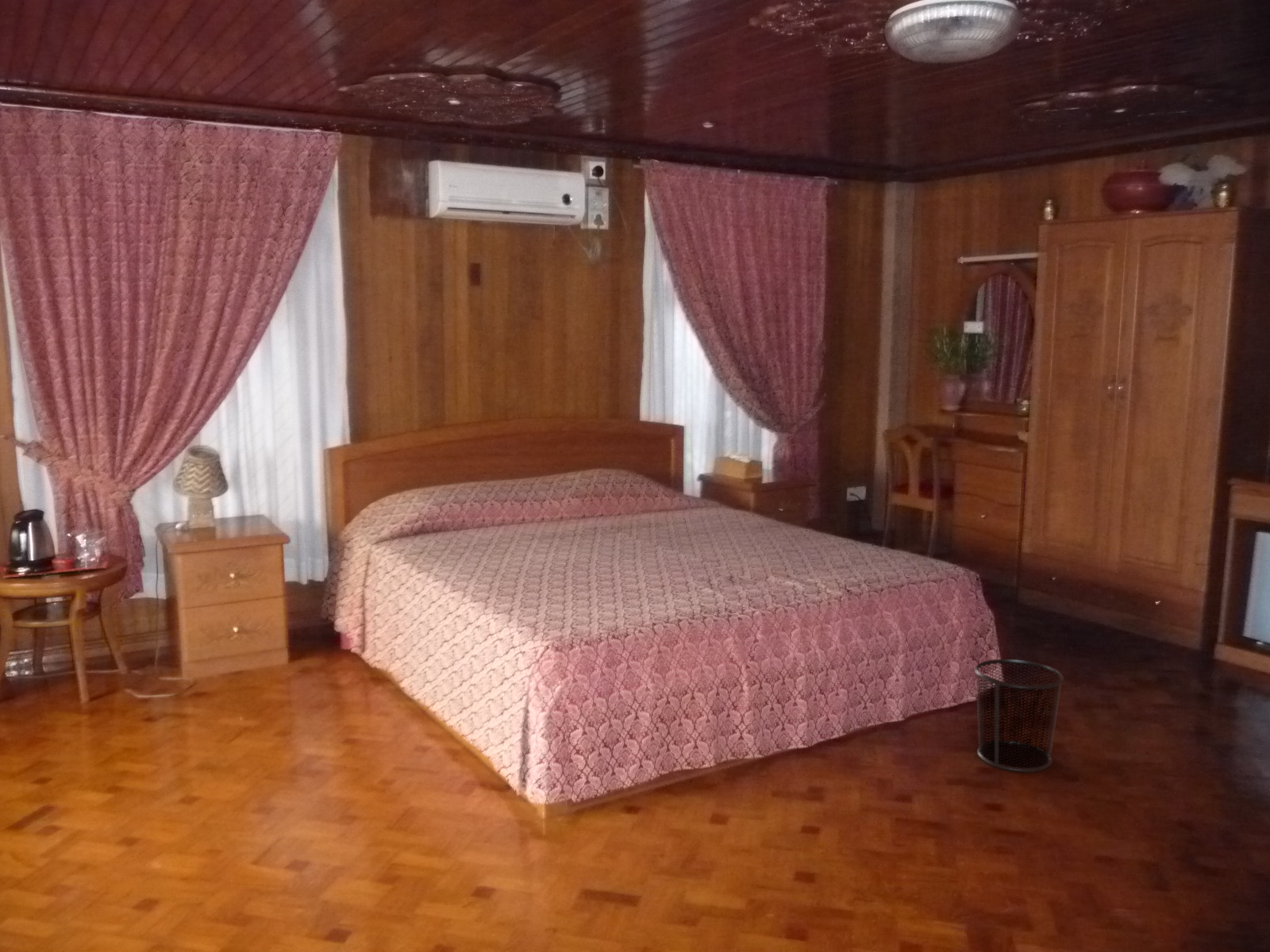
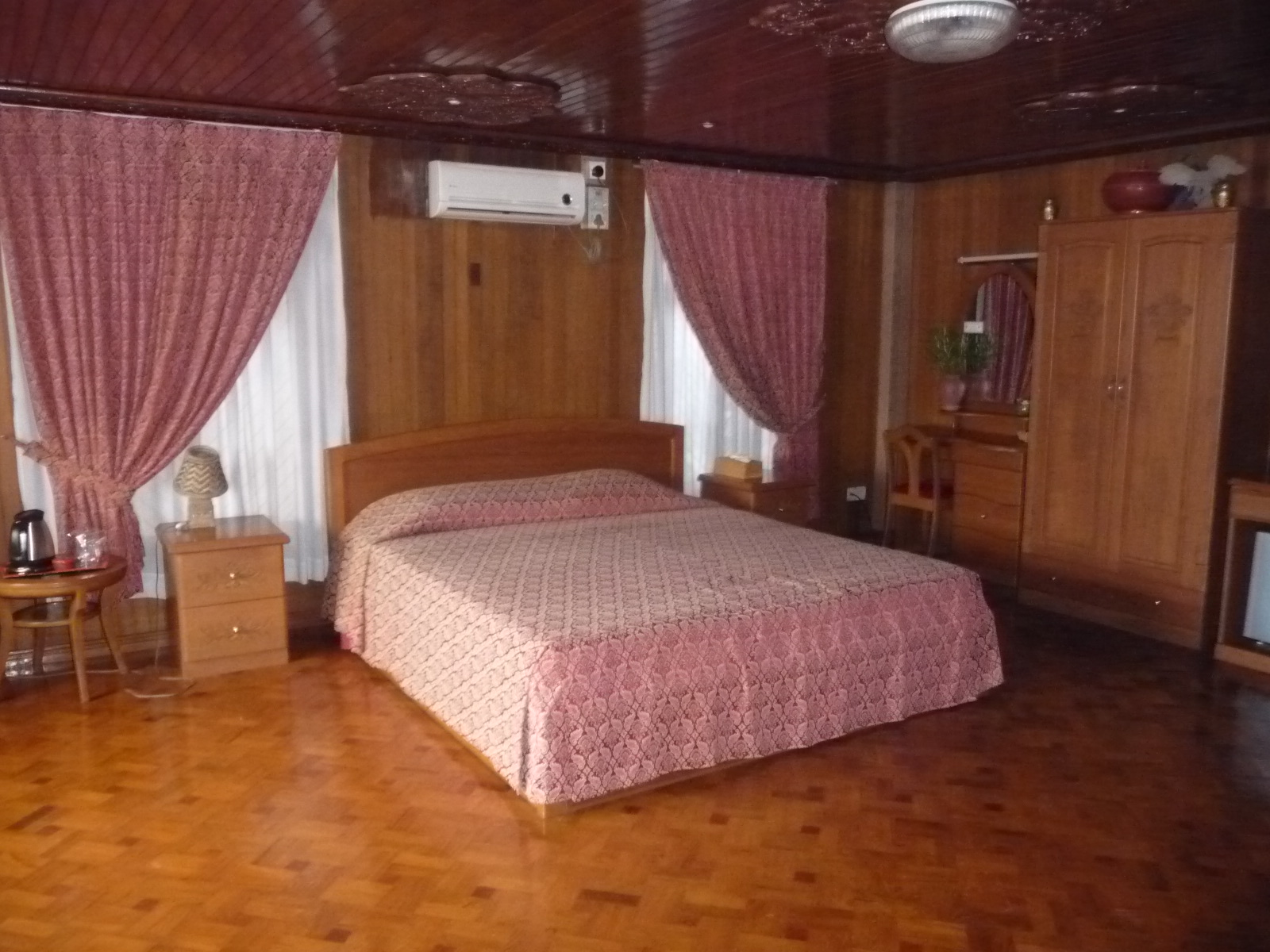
- waste bin [973,658,1064,773]
